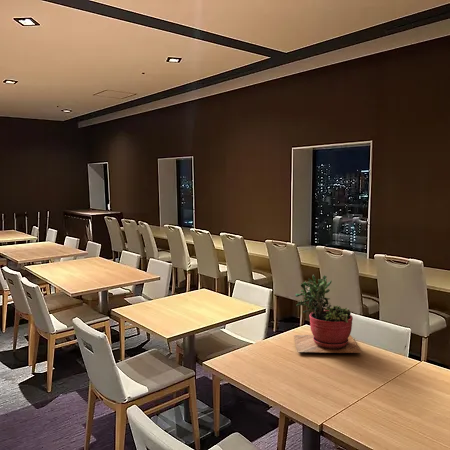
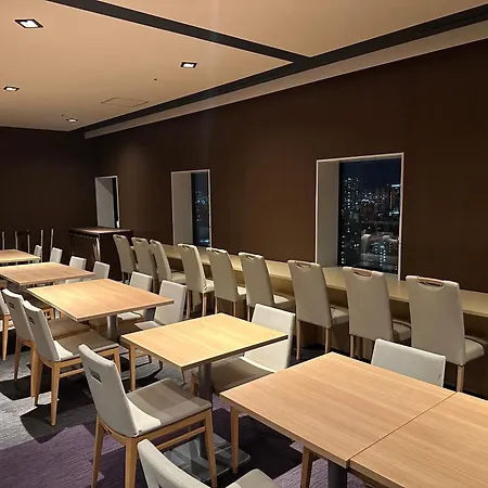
- succulent plant [293,274,363,354]
